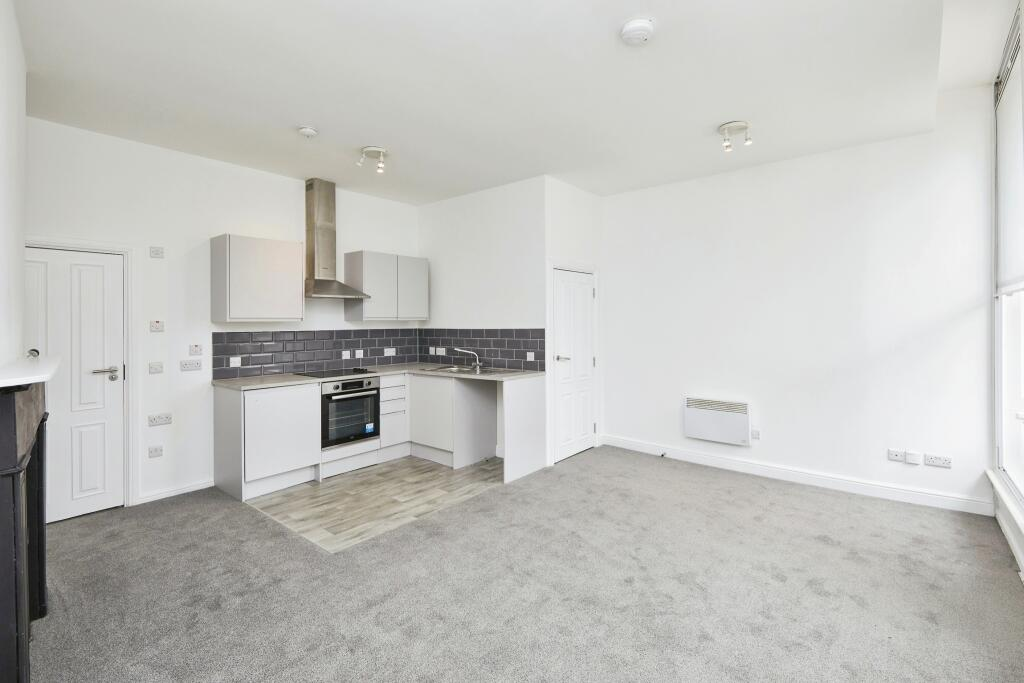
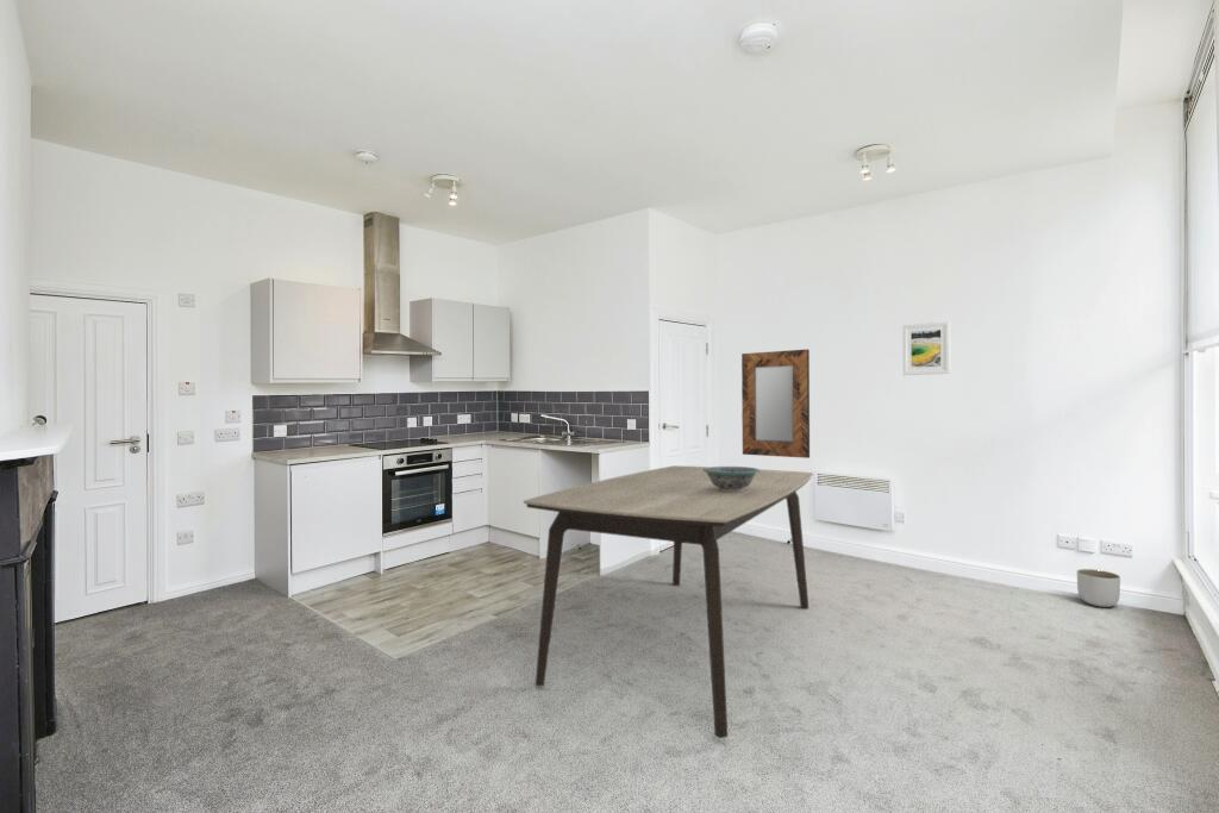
+ dining table [523,464,814,739]
+ home mirror [740,349,811,459]
+ decorative bowl [702,465,759,492]
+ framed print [902,320,951,376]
+ planter [1076,568,1121,608]
